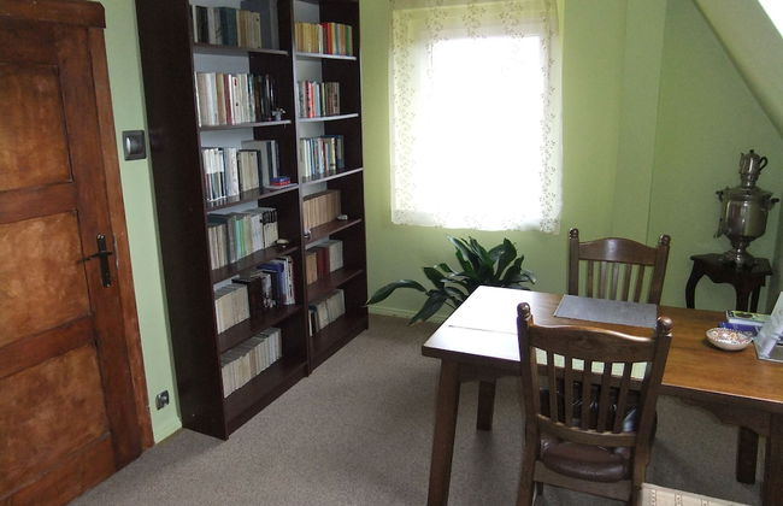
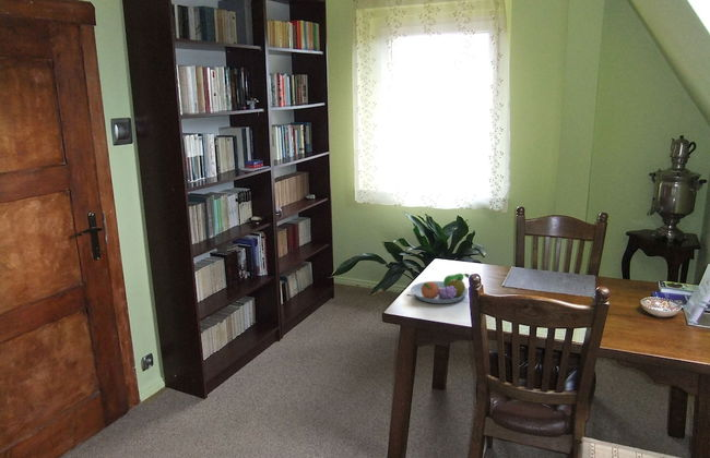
+ fruit bowl [410,273,471,304]
